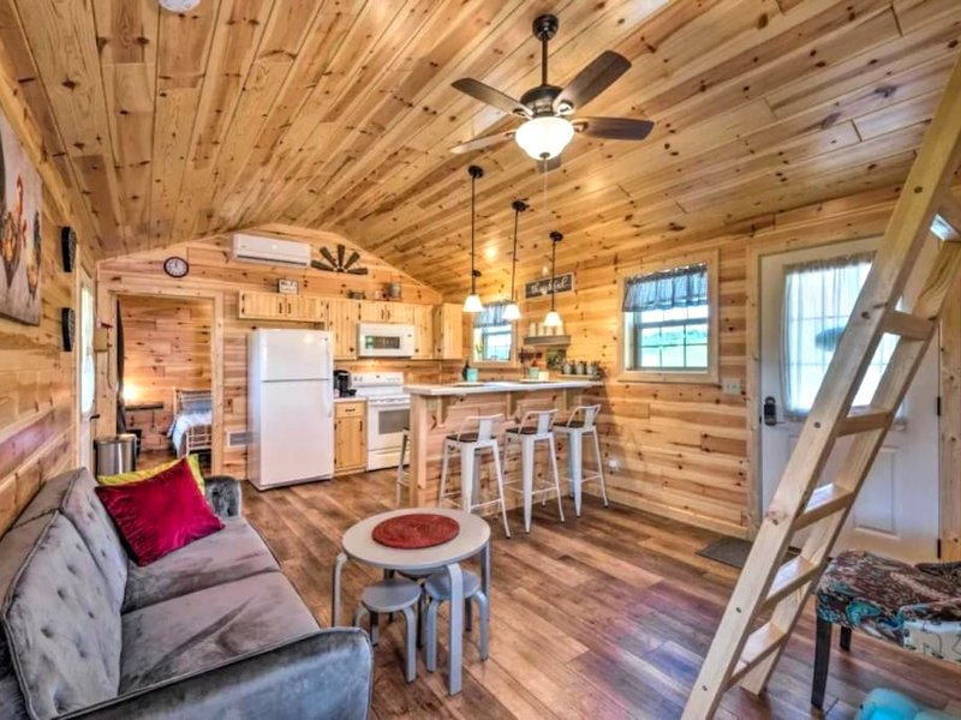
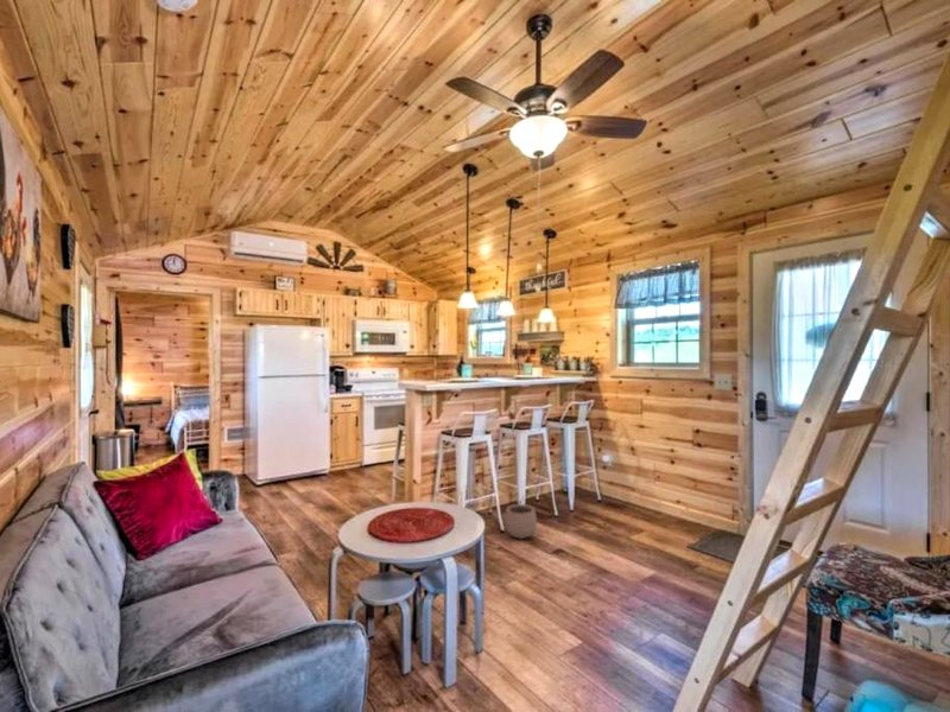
+ plant pot [504,496,538,540]
